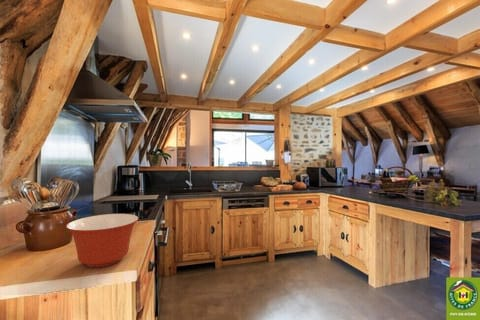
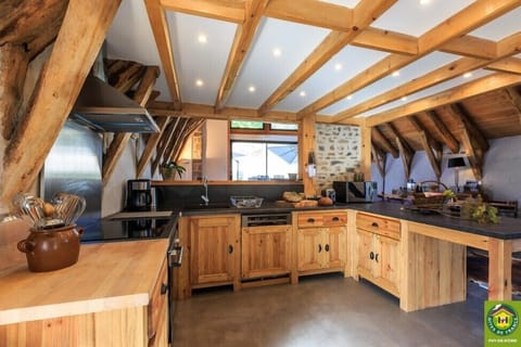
- mixing bowl [65,213,139,268]
